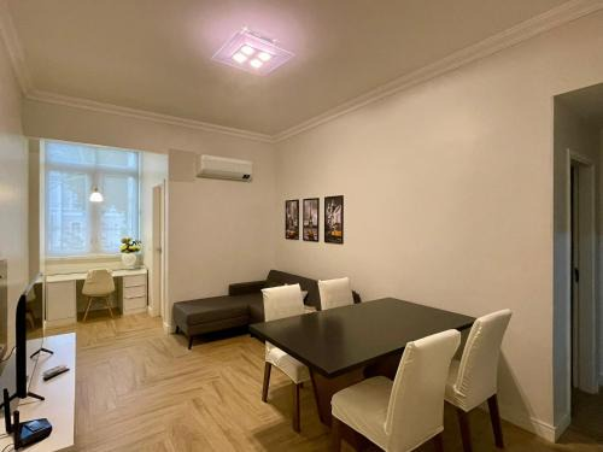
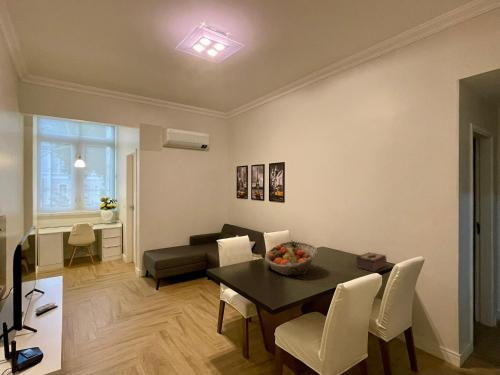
+ tissue box [355,251,388,273]
+ fruit basket [264,240,318,276]
